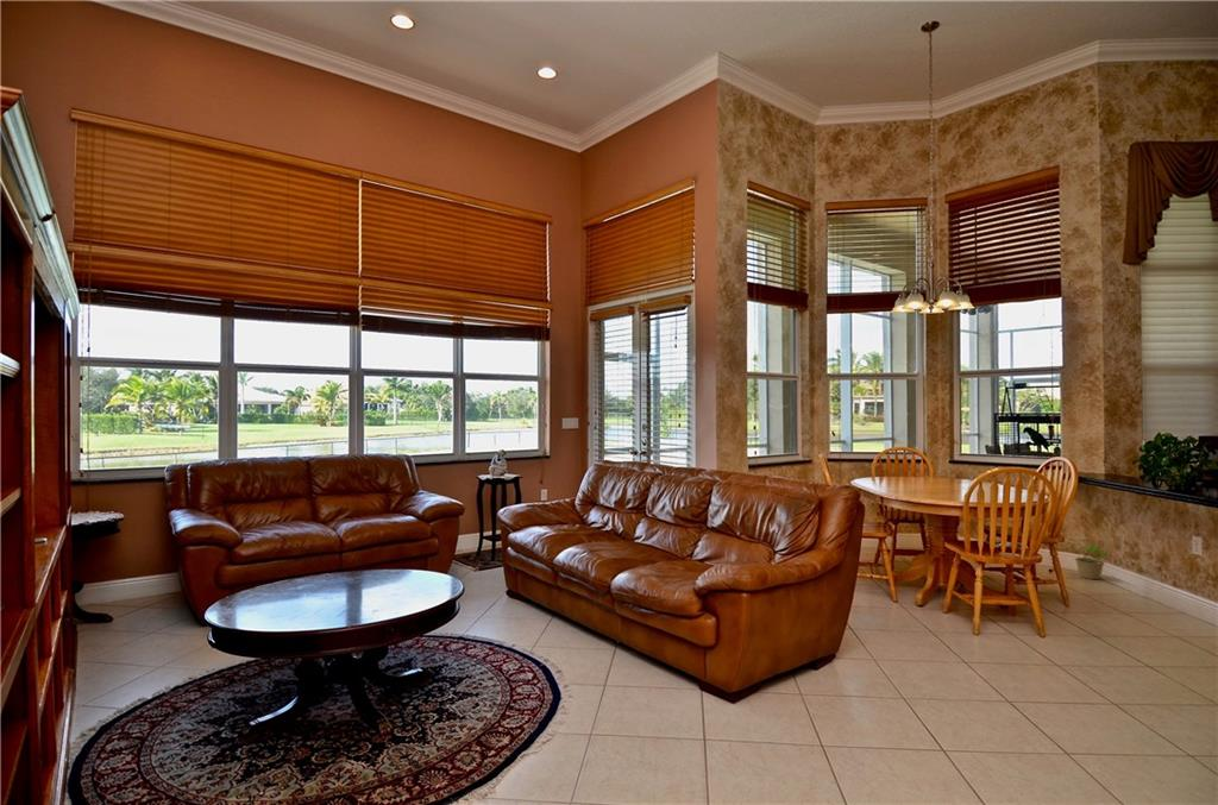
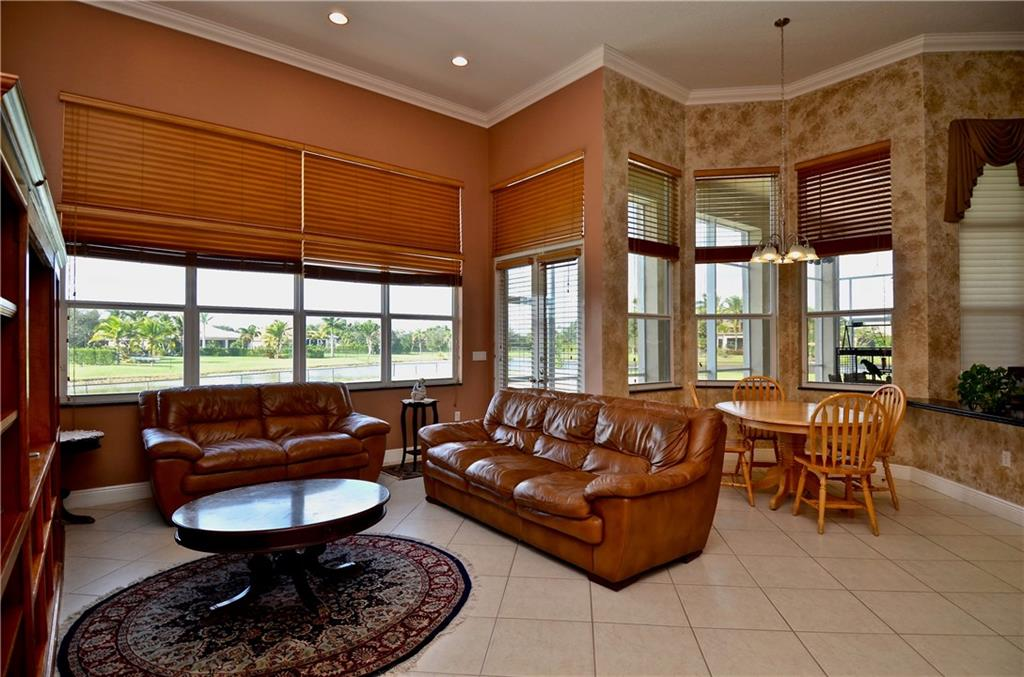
- potted plant [1066,536,1109,580]
